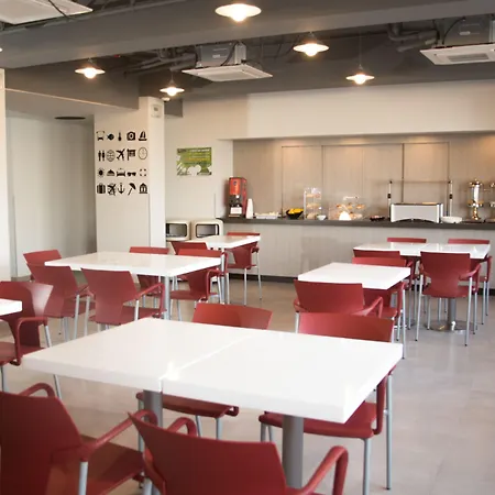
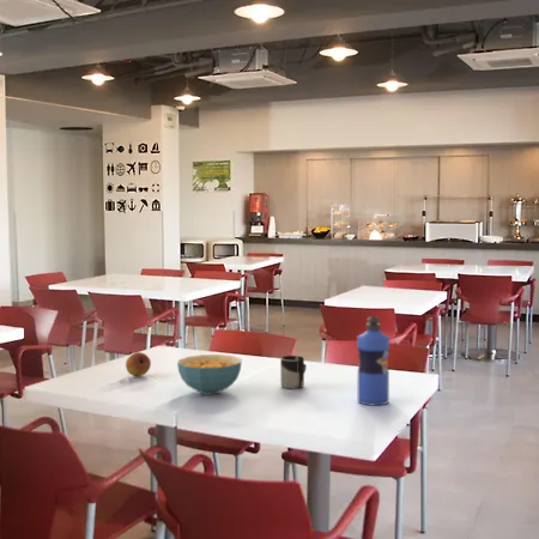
+ cup [279,355,308,390]
+ fruit [125,351,152,377]
+ water bottle [356,315,390,406]
+ cereal bowl [176,353,243,395]
